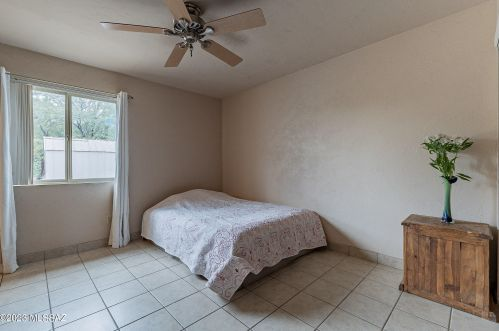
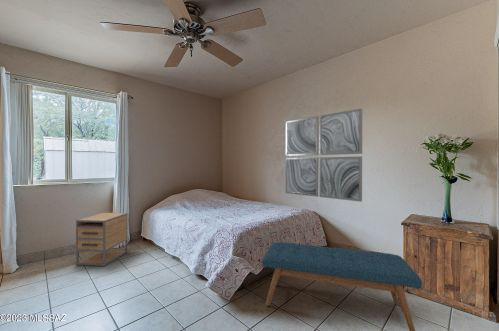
+ nightstand [75,212,128,267]
+ wall art [285,108,363,203]
+ bench [261,241,423,331]
